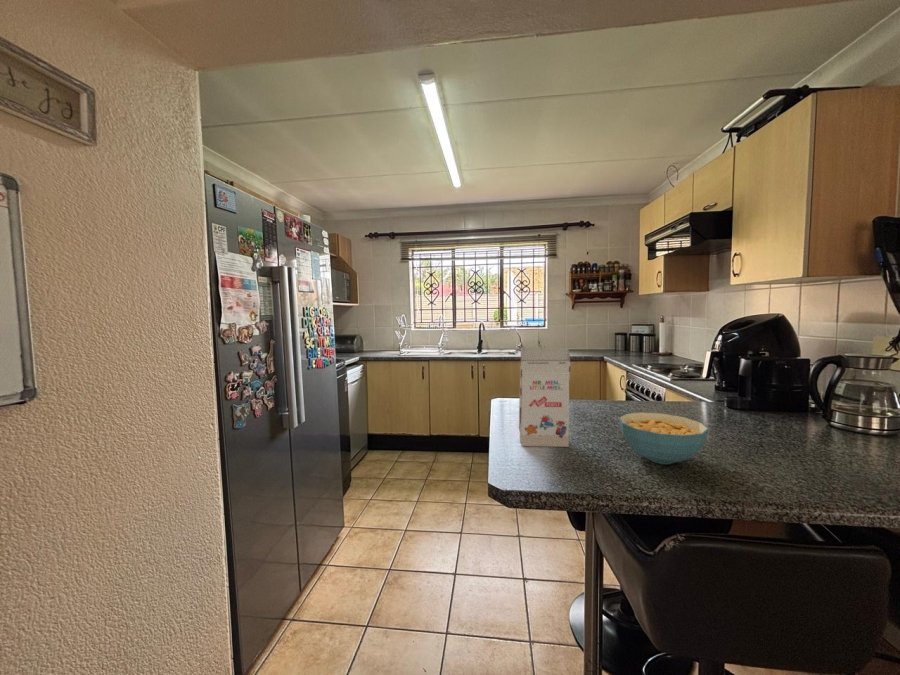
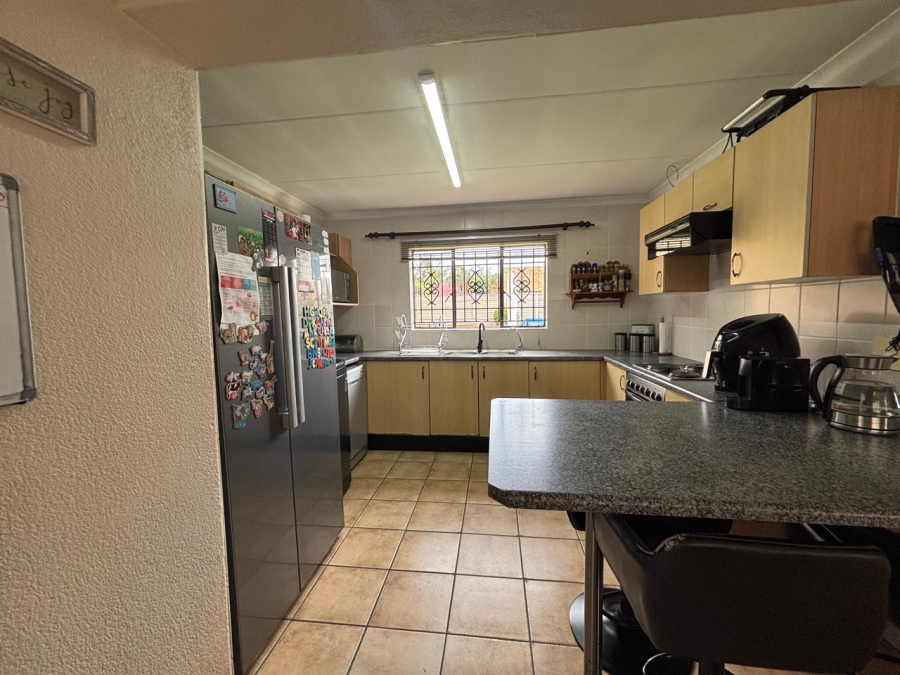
- cereal bowl [618,412,709,465]
- gift box [518,348,572,448]
